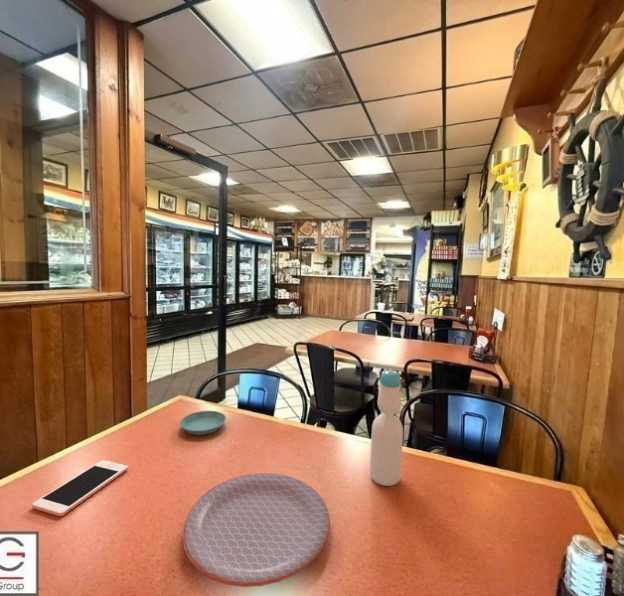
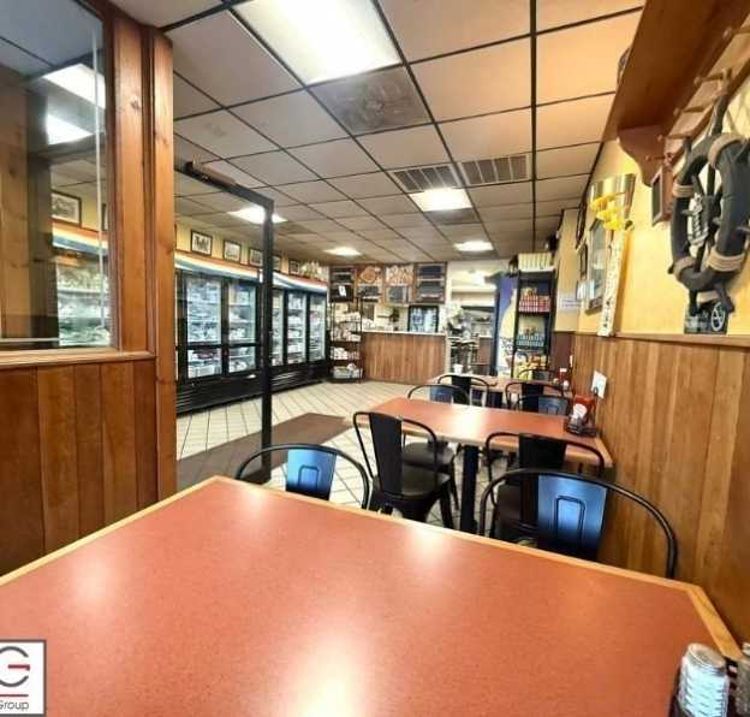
- cell phone [31,459,129,517]
- plate [181,472,331,588]
- saucer [179,410,227,436]
- bottle [369,369,404,487]
